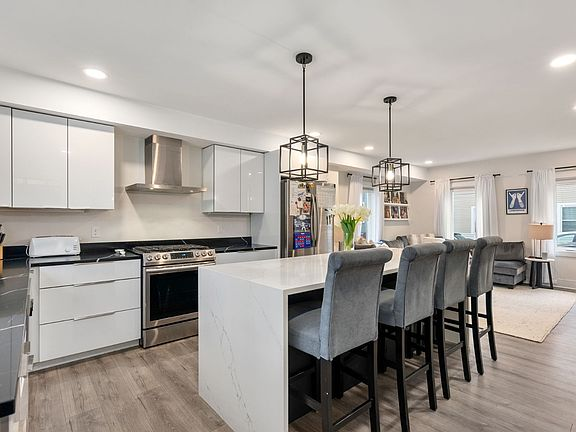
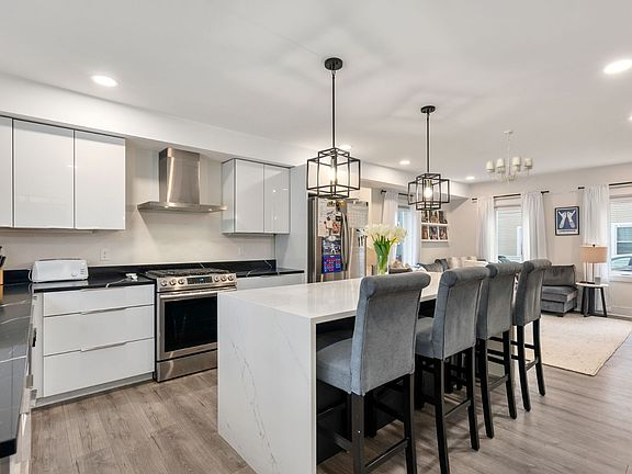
+ chandelier [485,129,534,188]
